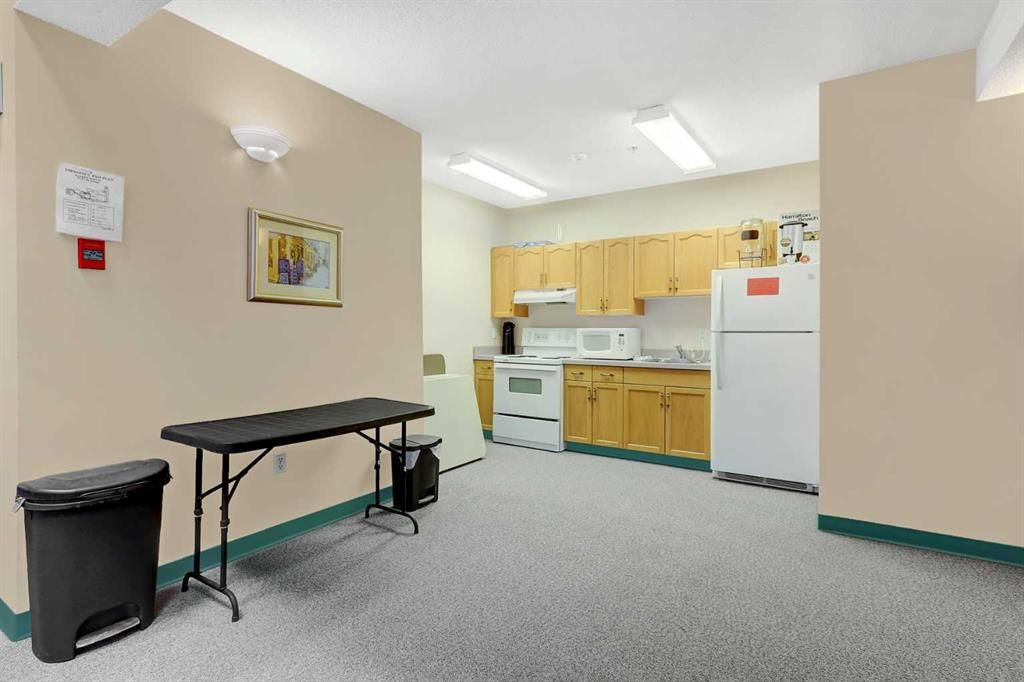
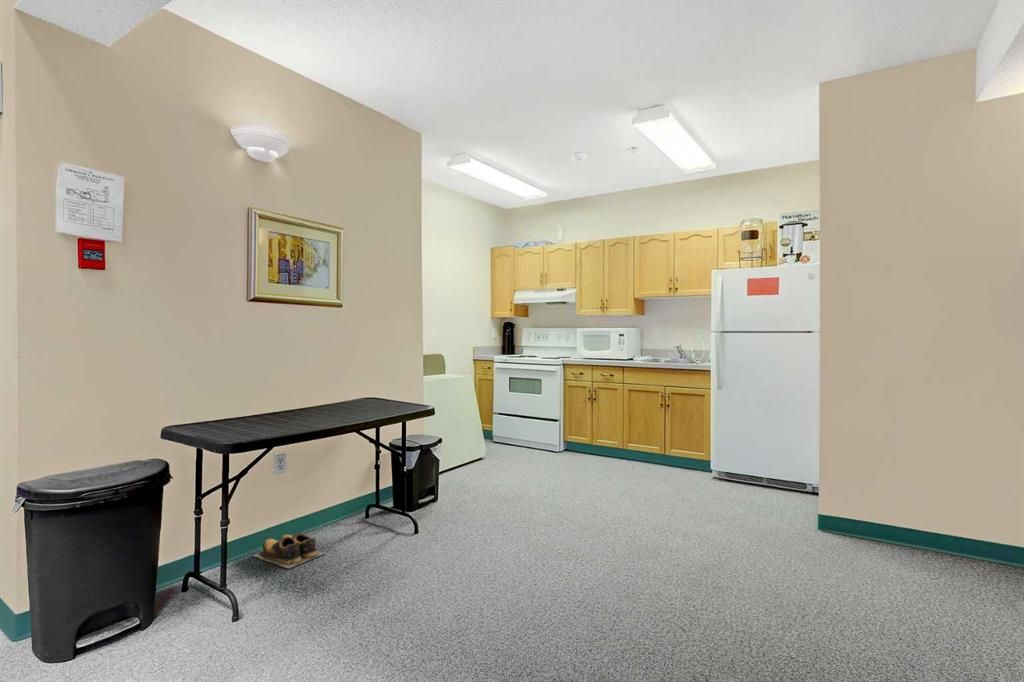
+ shoes [252,532,326,569]
